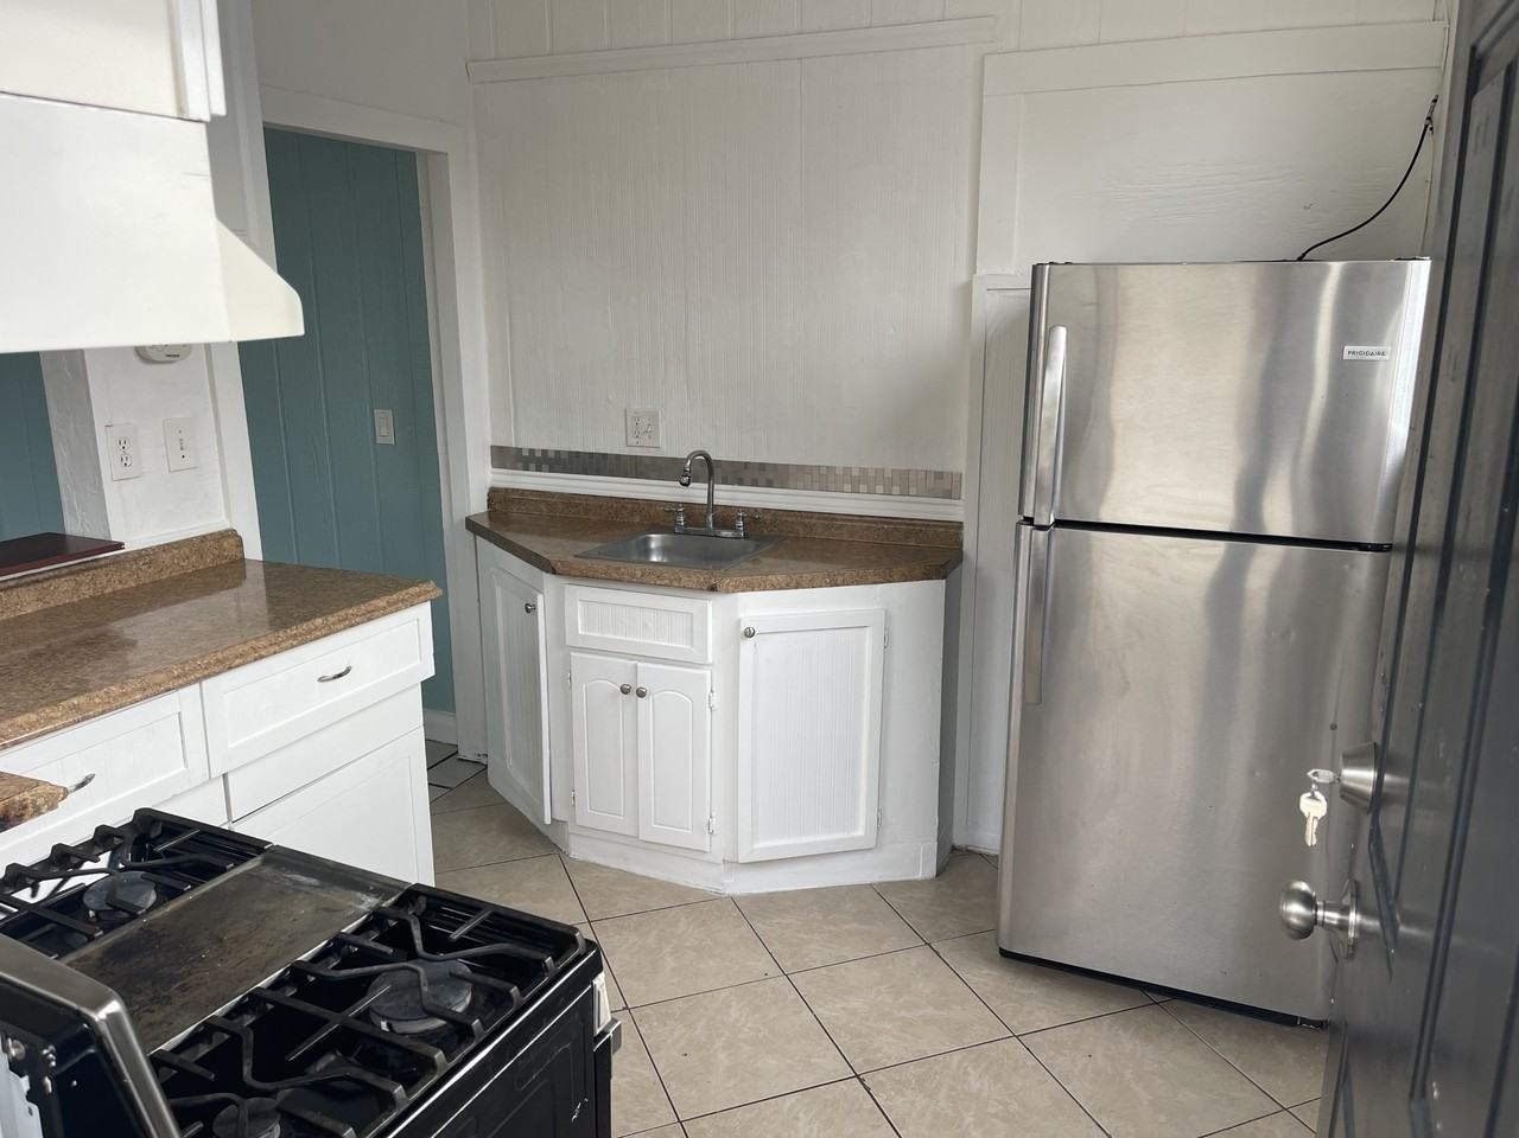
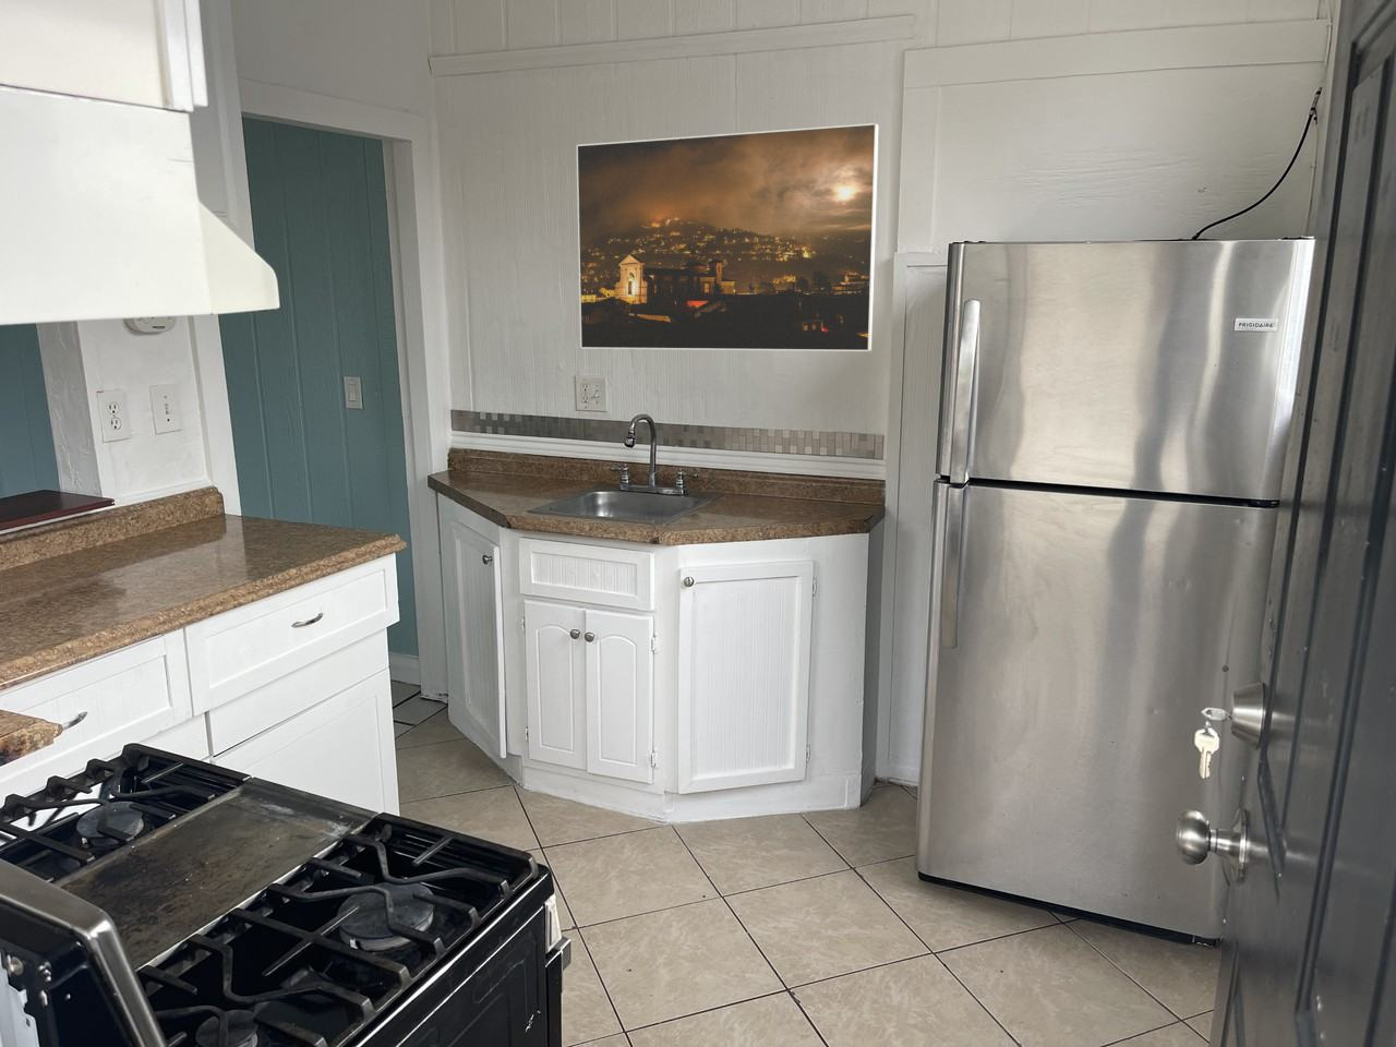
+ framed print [576,122,880,352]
